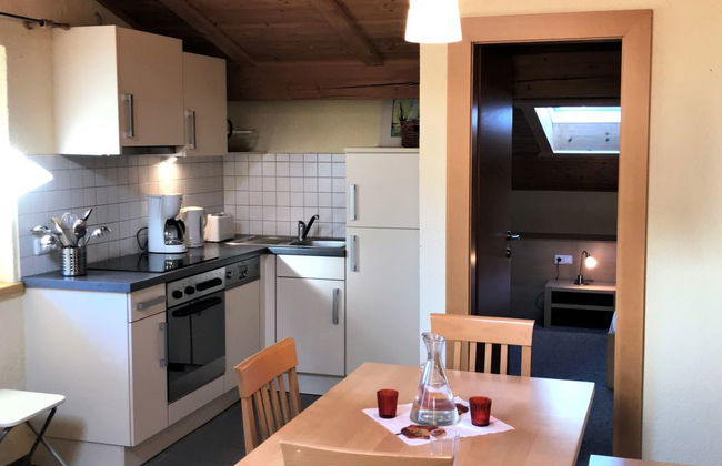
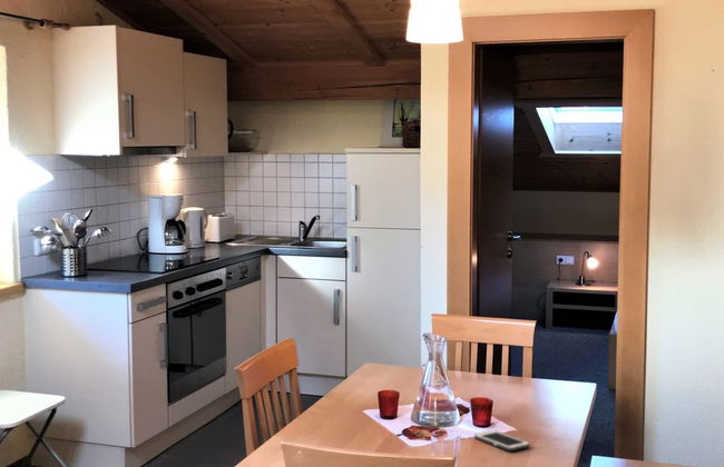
+ cell phone [473,429,531,451]
